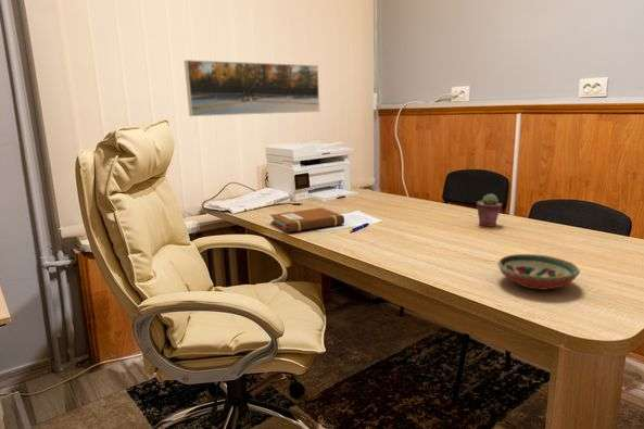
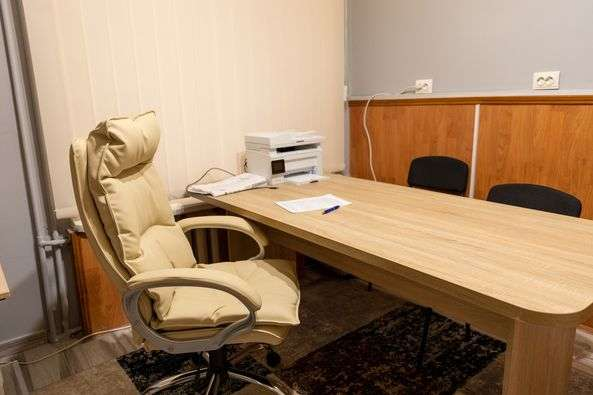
- notebook [269,207,345,234]
- decorative bowl [496,253,581,291]
- potted succulent [476,193,503,228]
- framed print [184,59,320,117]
